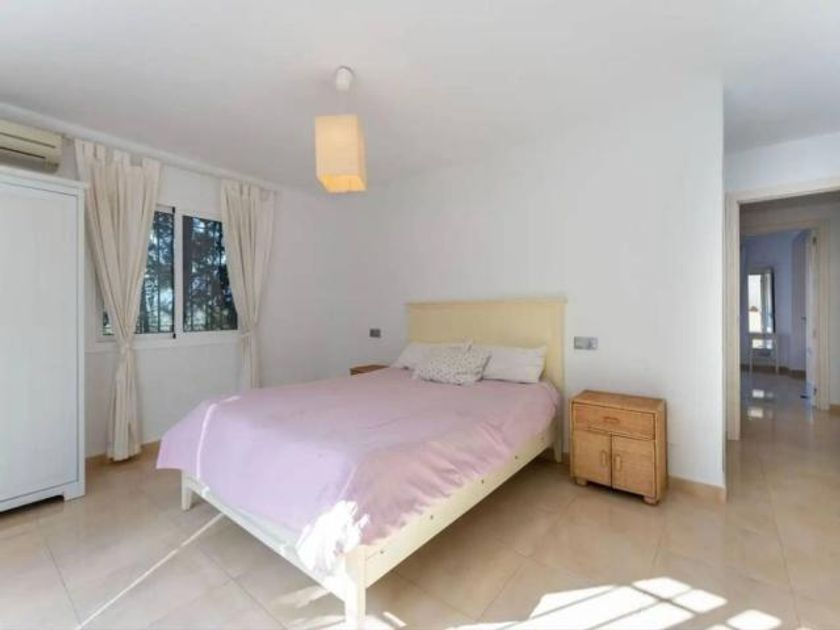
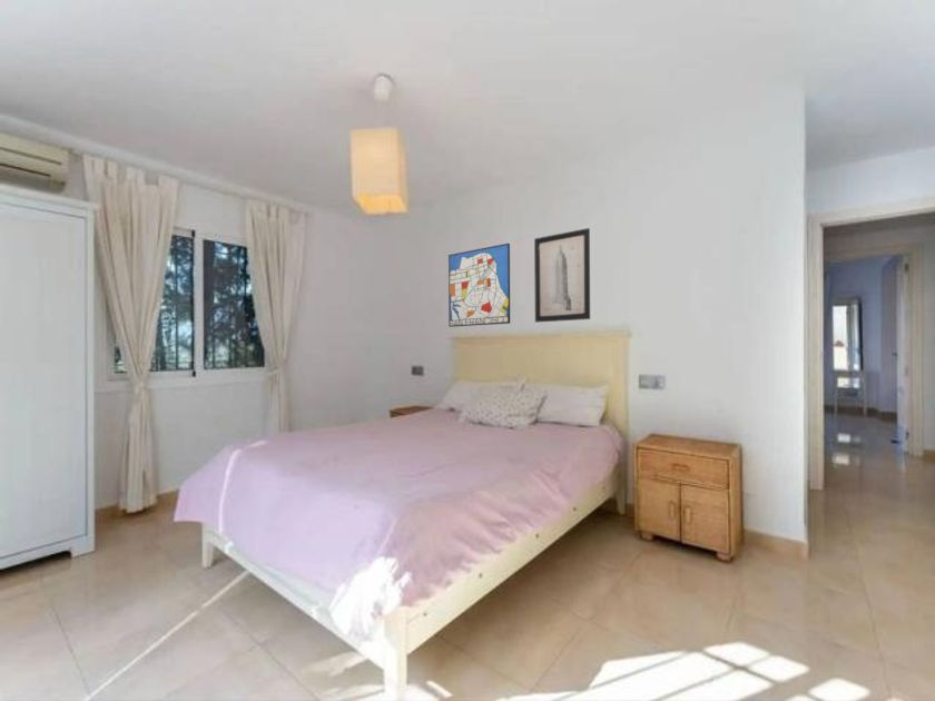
+ wall art [447,243,511,328]
+ wall art [533,227,591,324]
